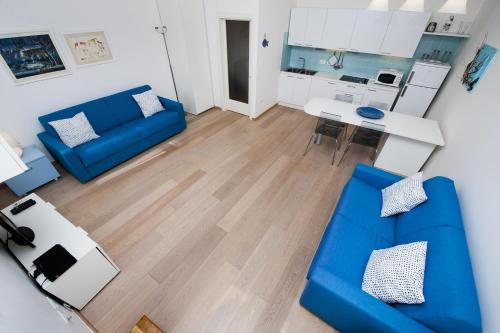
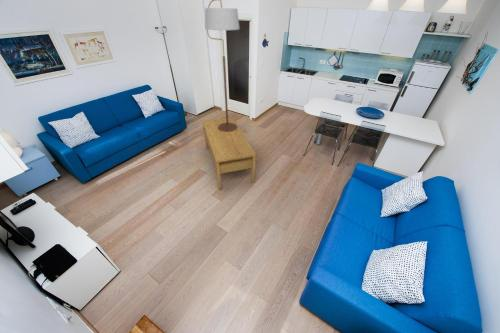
+ coffee table [202,117,257,191]
+ floor lamp [204,0,241,132]
